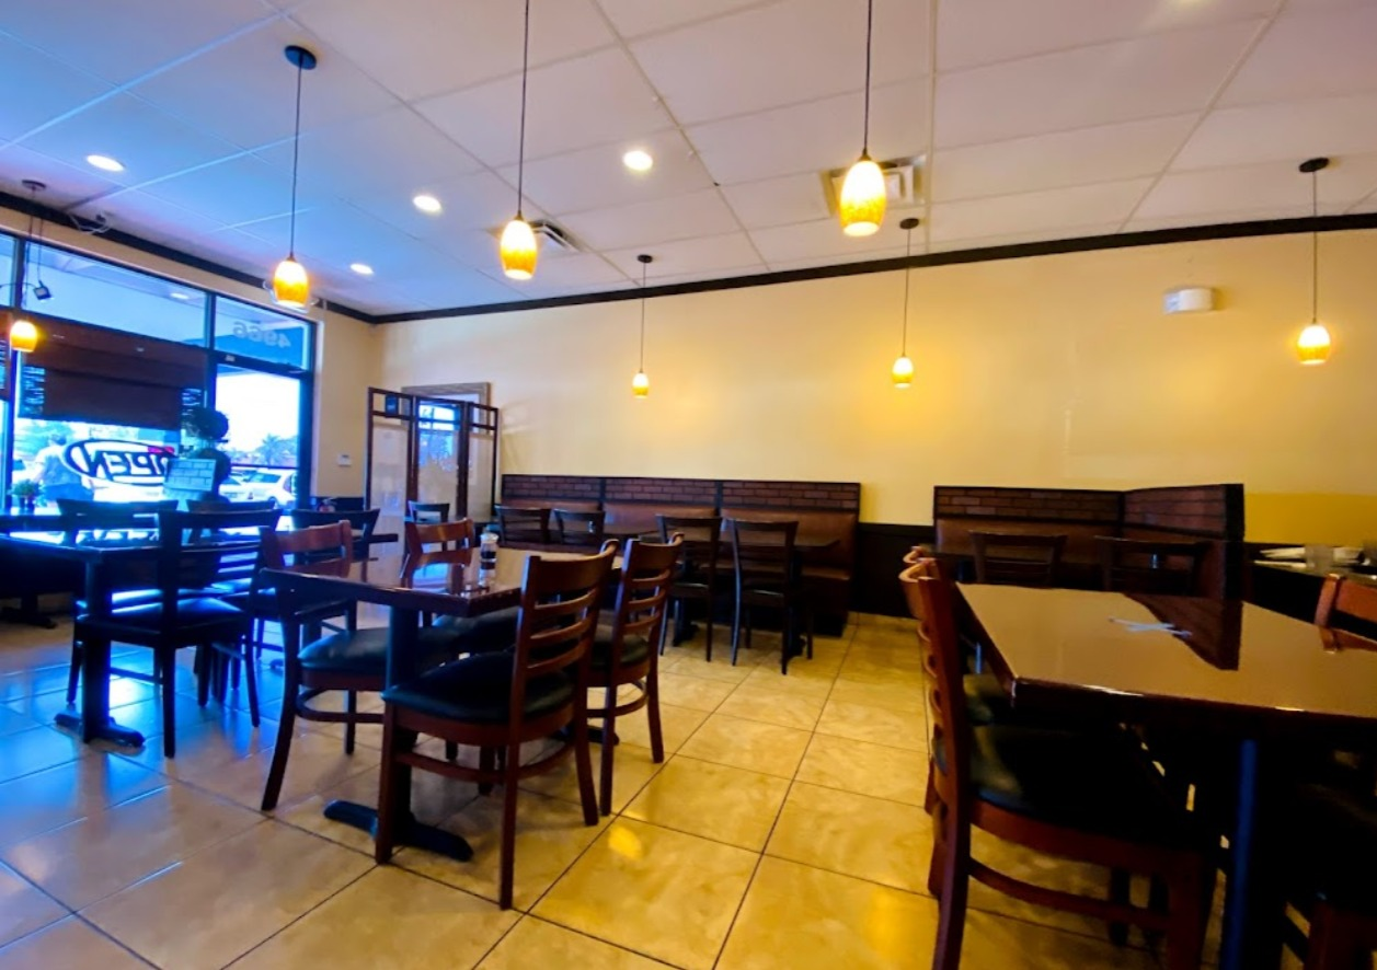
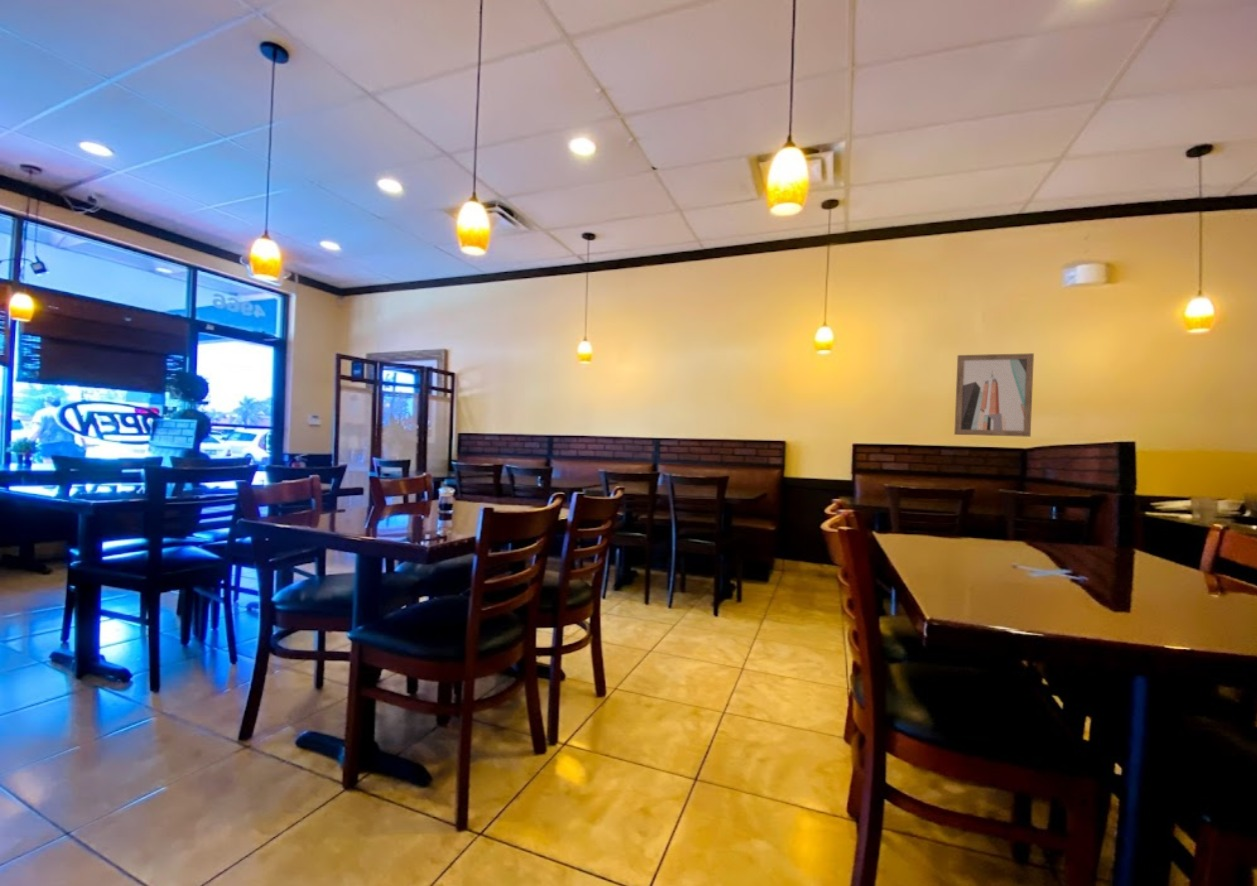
+ wall art [953,352,1035,438]
